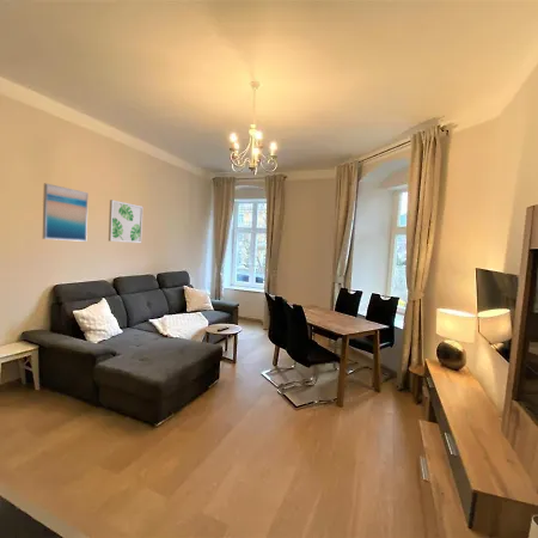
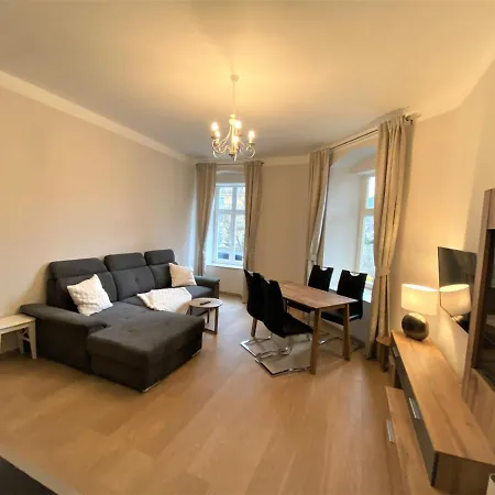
- wall art [42,182,90,243]
- wall art [108,198,145,244]
